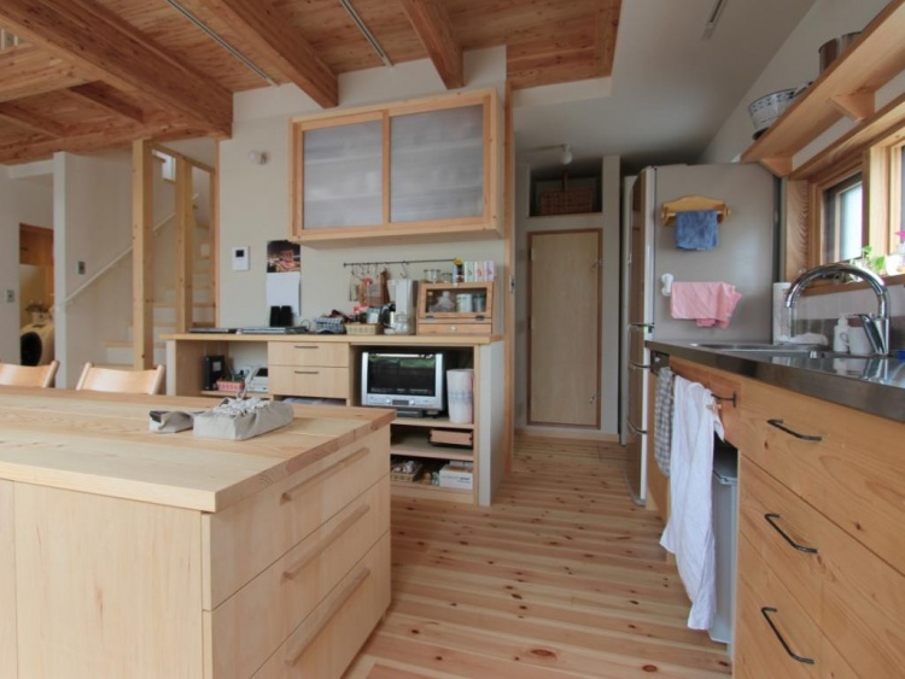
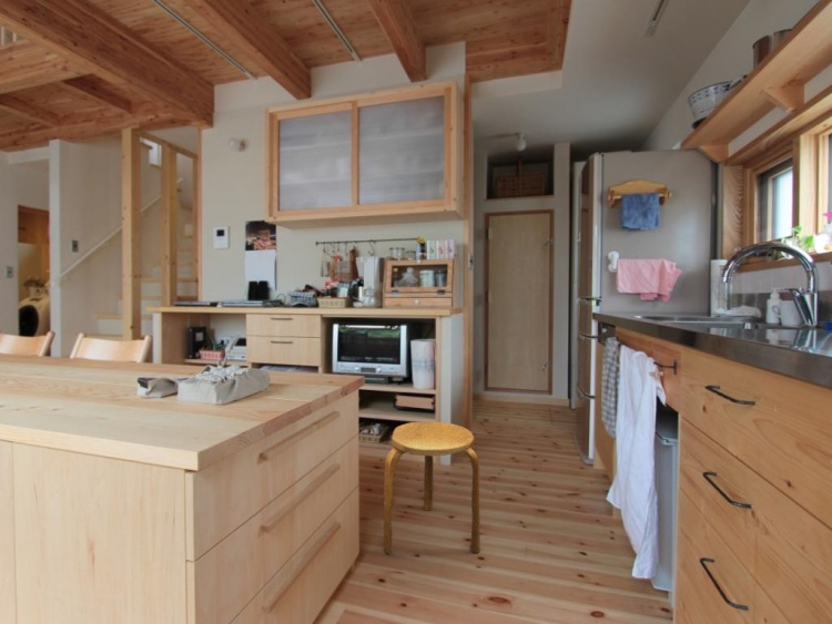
+ stool [383,420,481,555]
